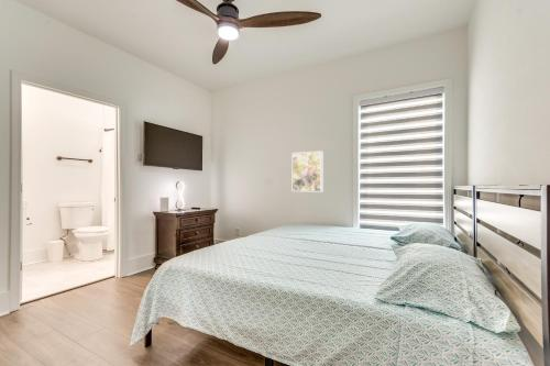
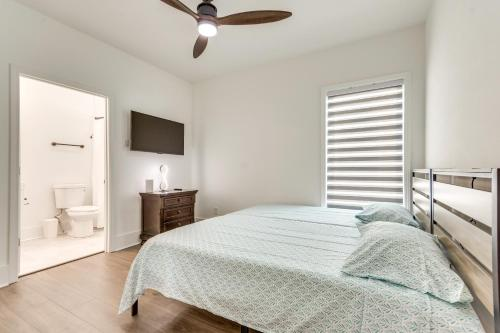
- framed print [292,149,324,193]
